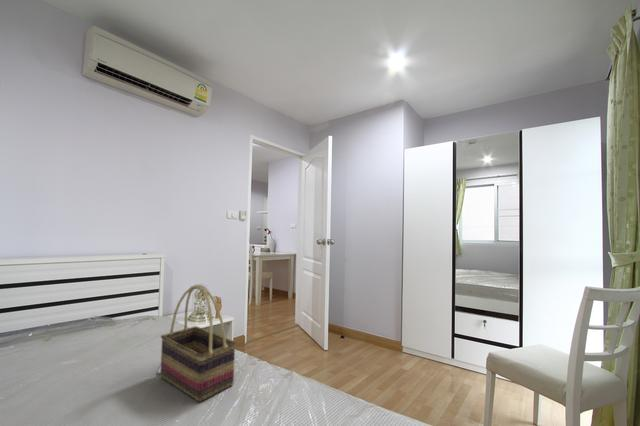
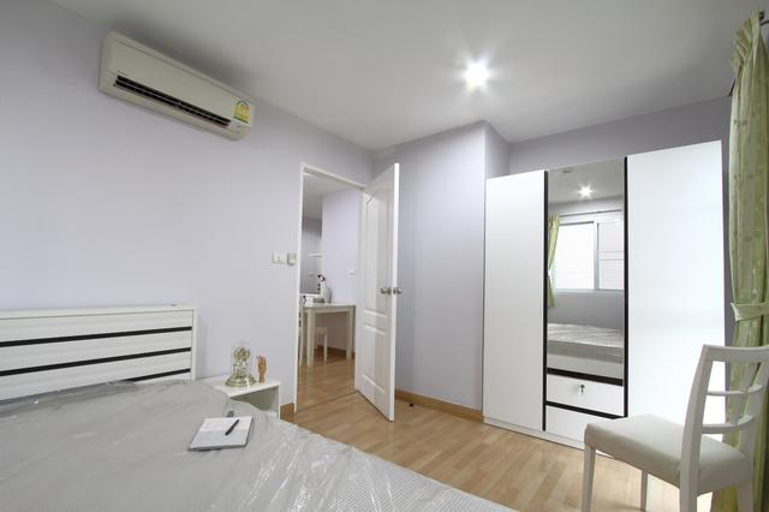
- woven basket [159,284,237,403]
